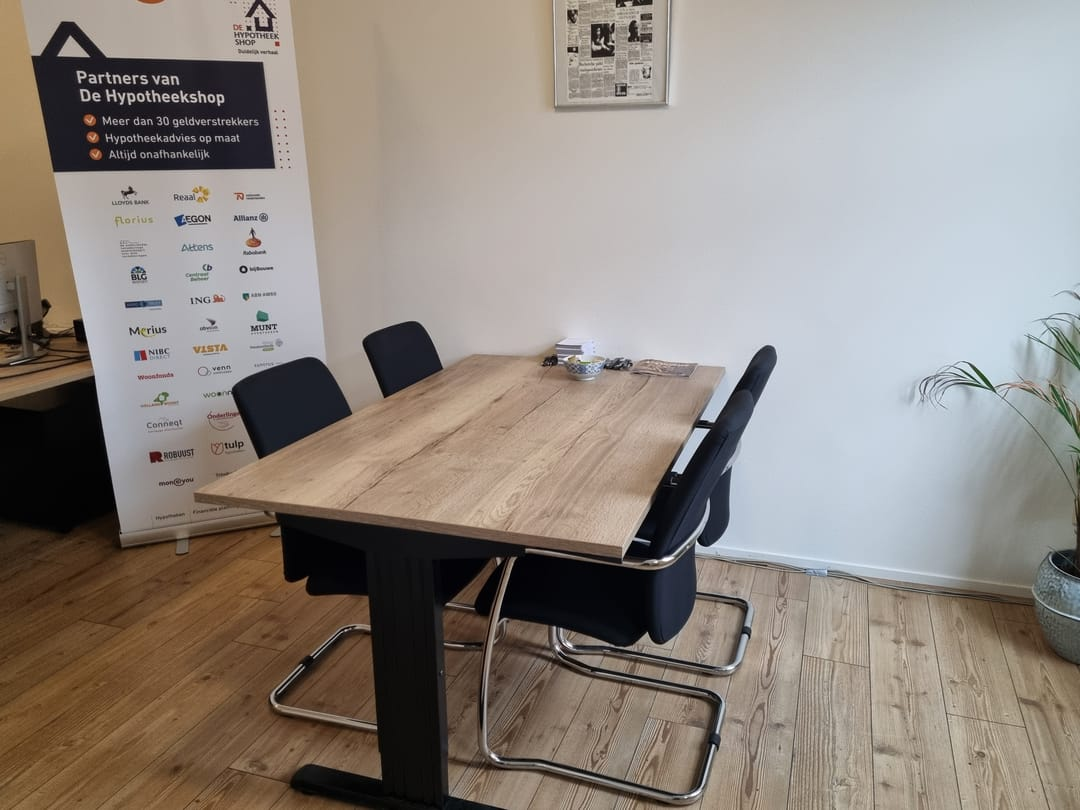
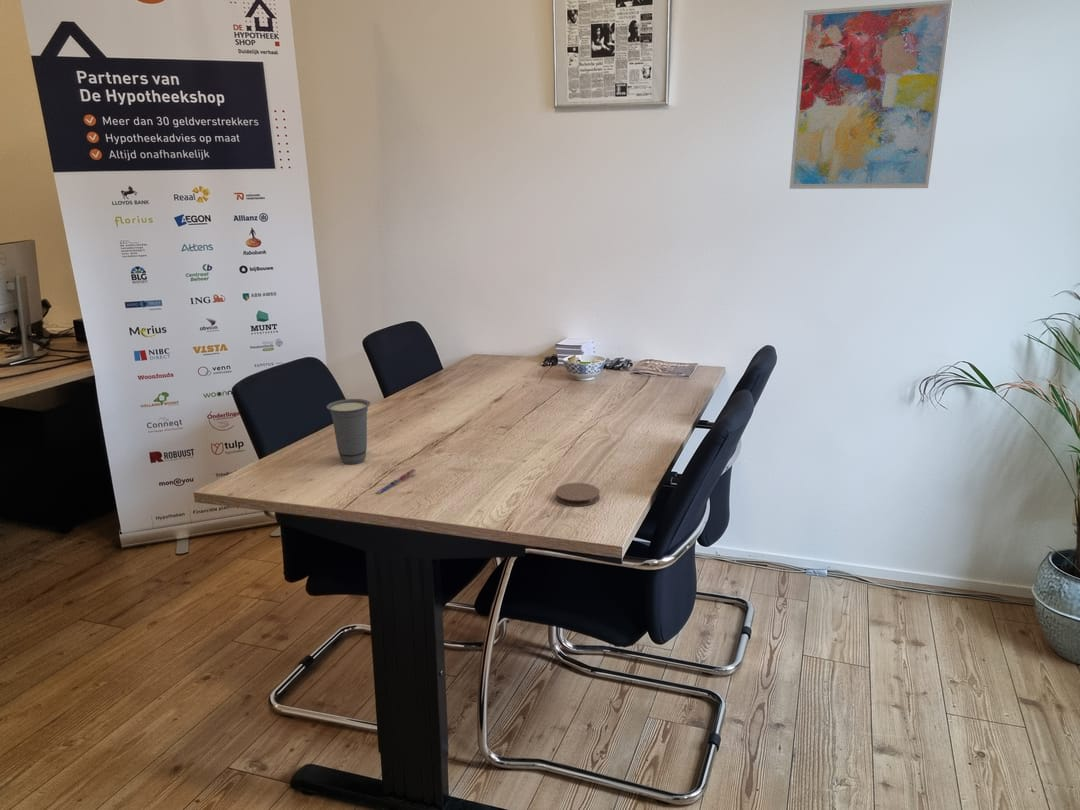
+ cup [326,398,371,465]
+ coaster [554,482,601,507]
+ pen [375,468,416,495]
+ wall art [789,0,954,190]
